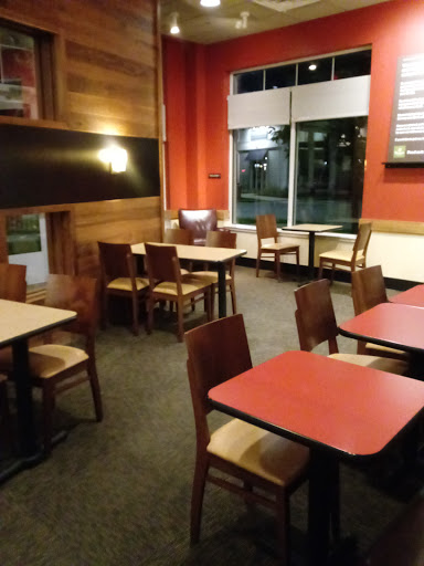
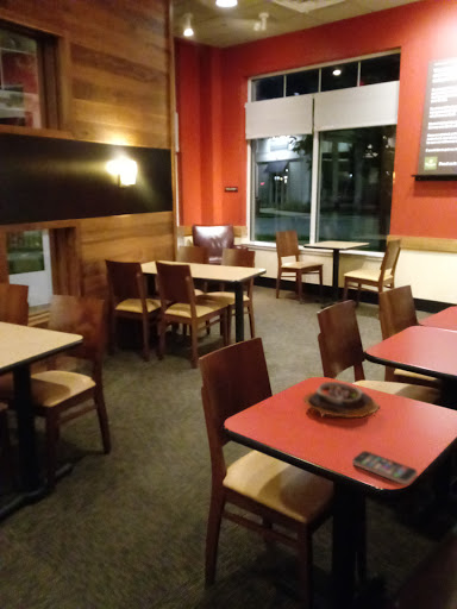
+ soup bowl [301,381,381,419]
+ smartphone [351,450,419,485]
